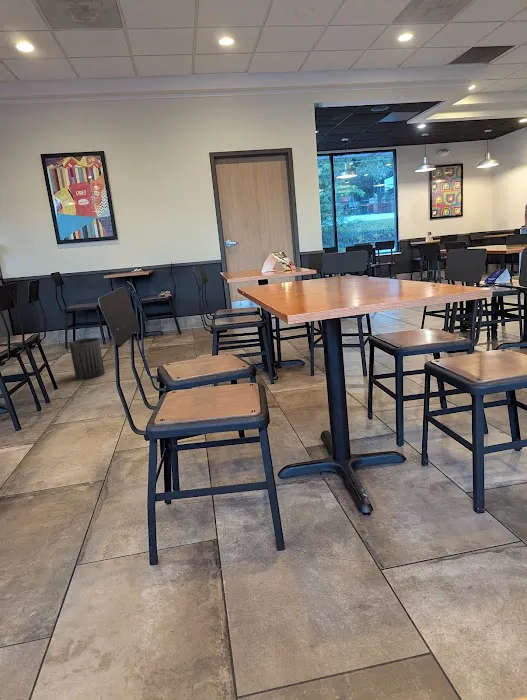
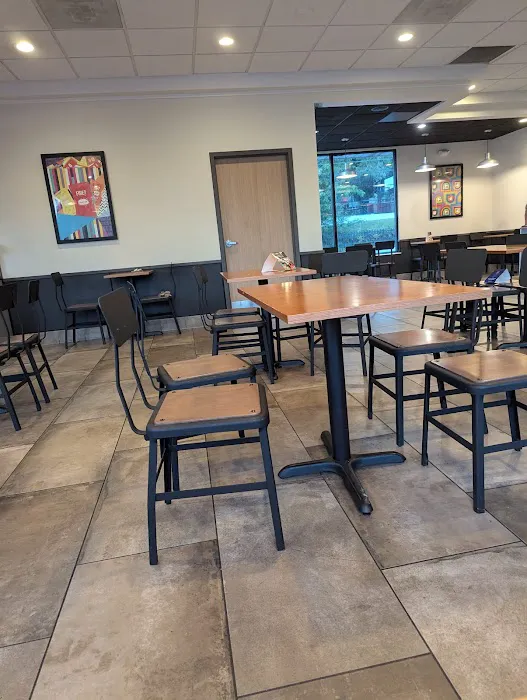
- trash can [68,337,106,380]
